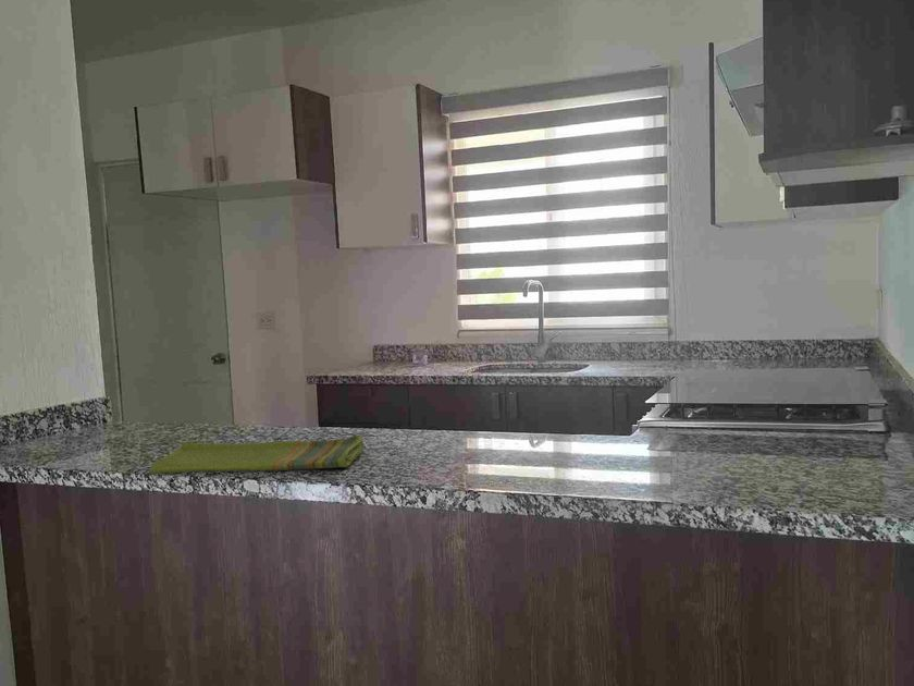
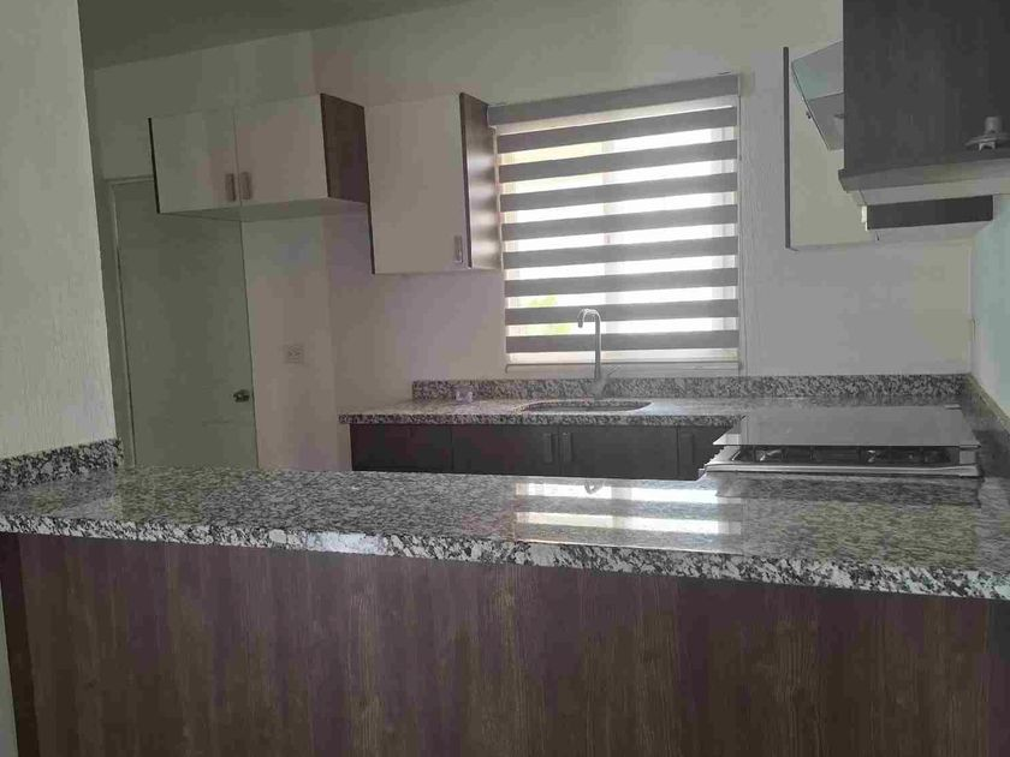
- dish towel [149,433,366,475]
